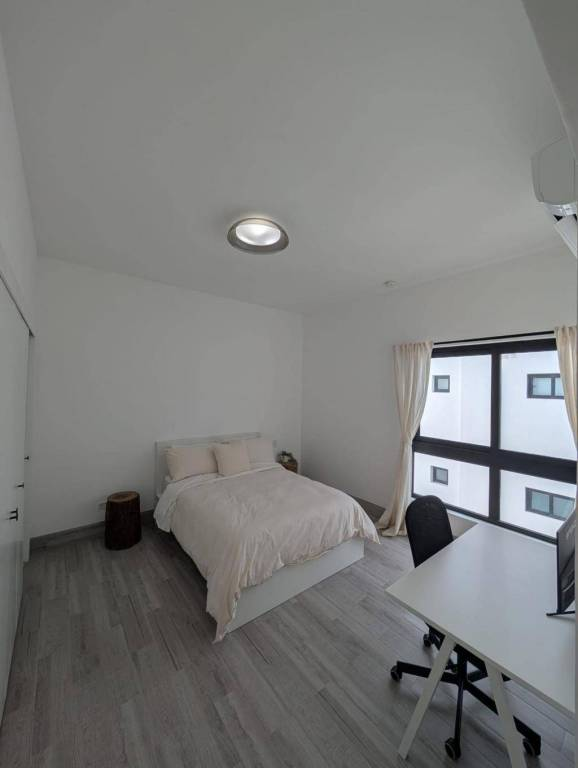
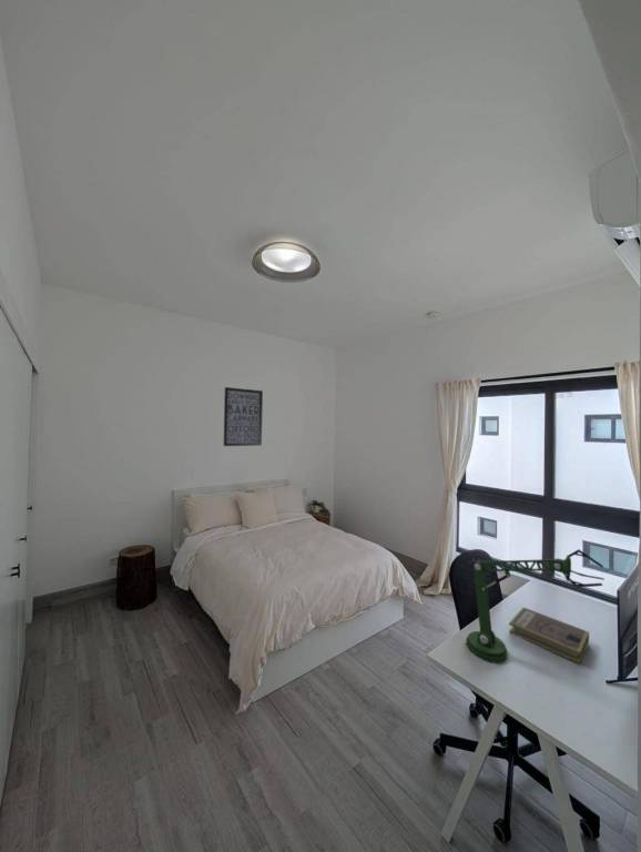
+ wall art [223,386,264,447]
+ desk lamp [466,548,606,663]
+ book [508,607,590,665]
